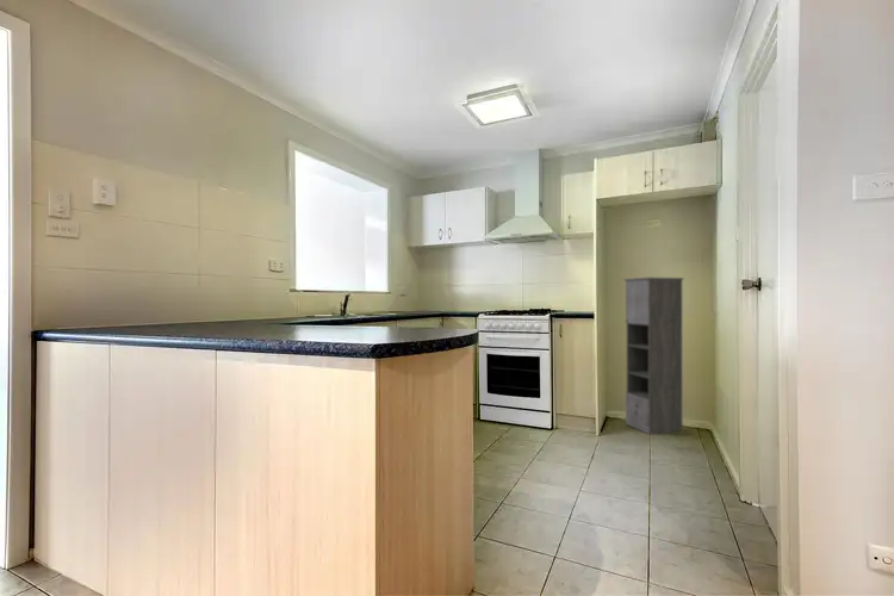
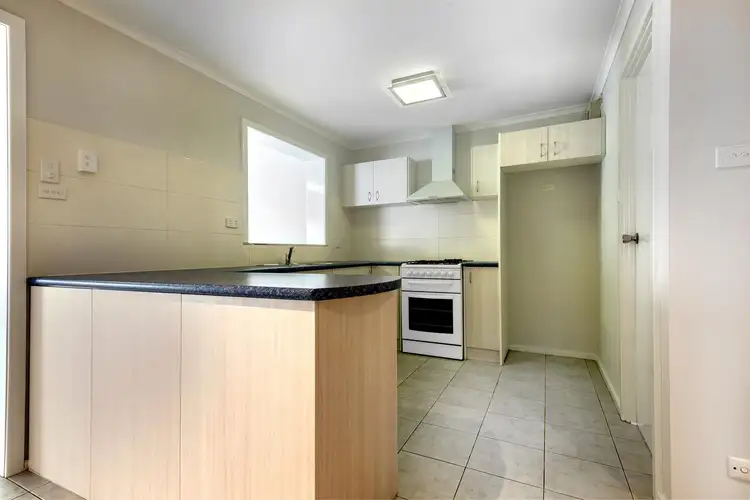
- storage cabinet [622,277,685,435]
